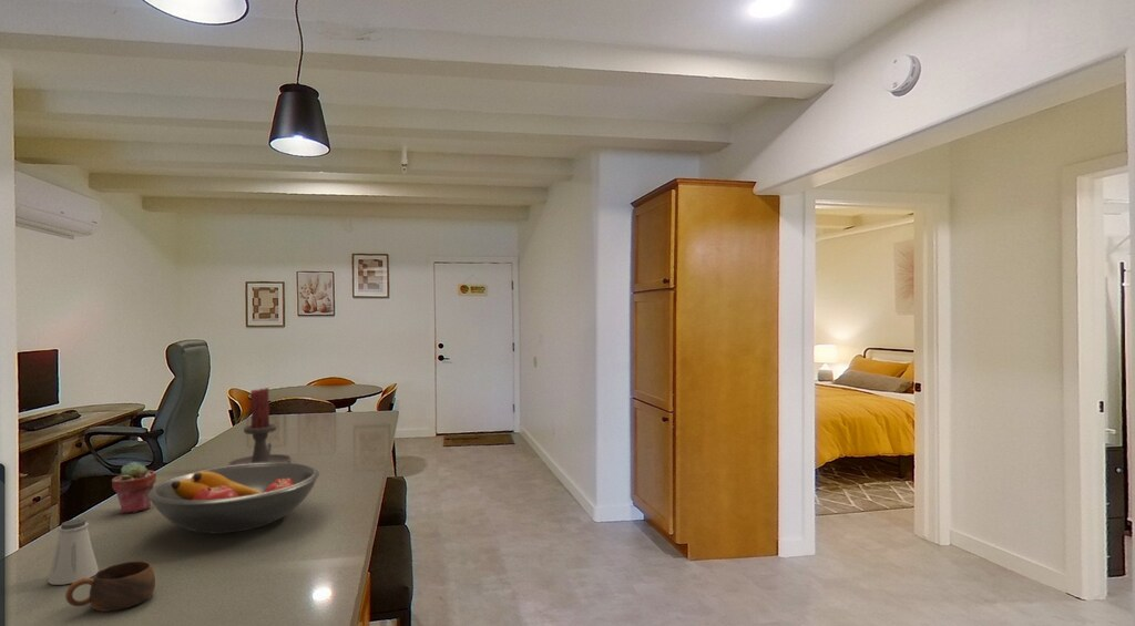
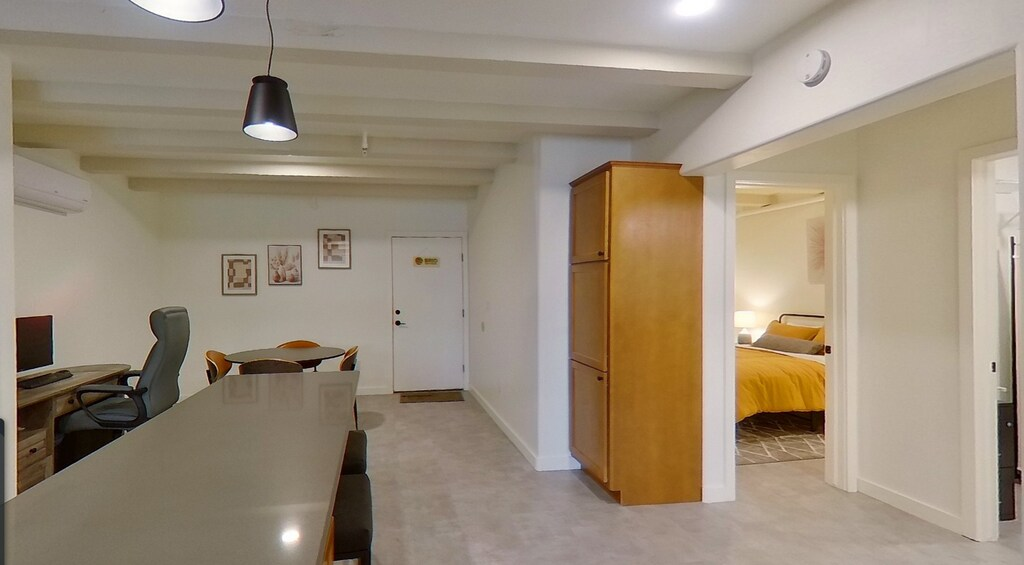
- candle holder [227,387,293,466]
- cup [64,560,156,613]
- potted succulent [111,461,157,514]
- fruit bowl [147,462,320,534]
- saltshaker [47,519,100,586]
